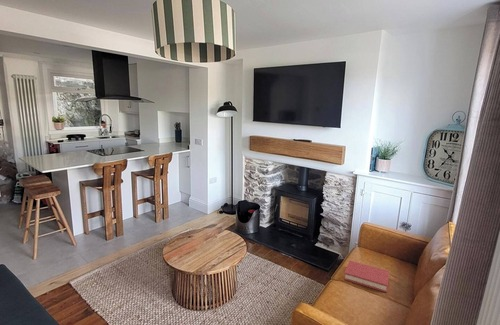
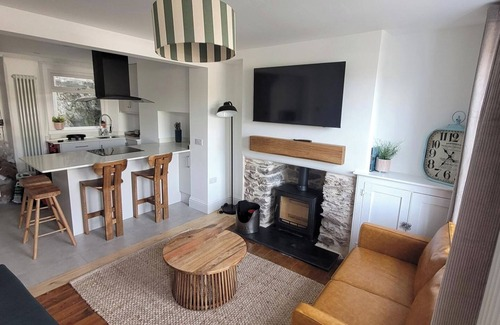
- hardback book [343,259,390,294]
